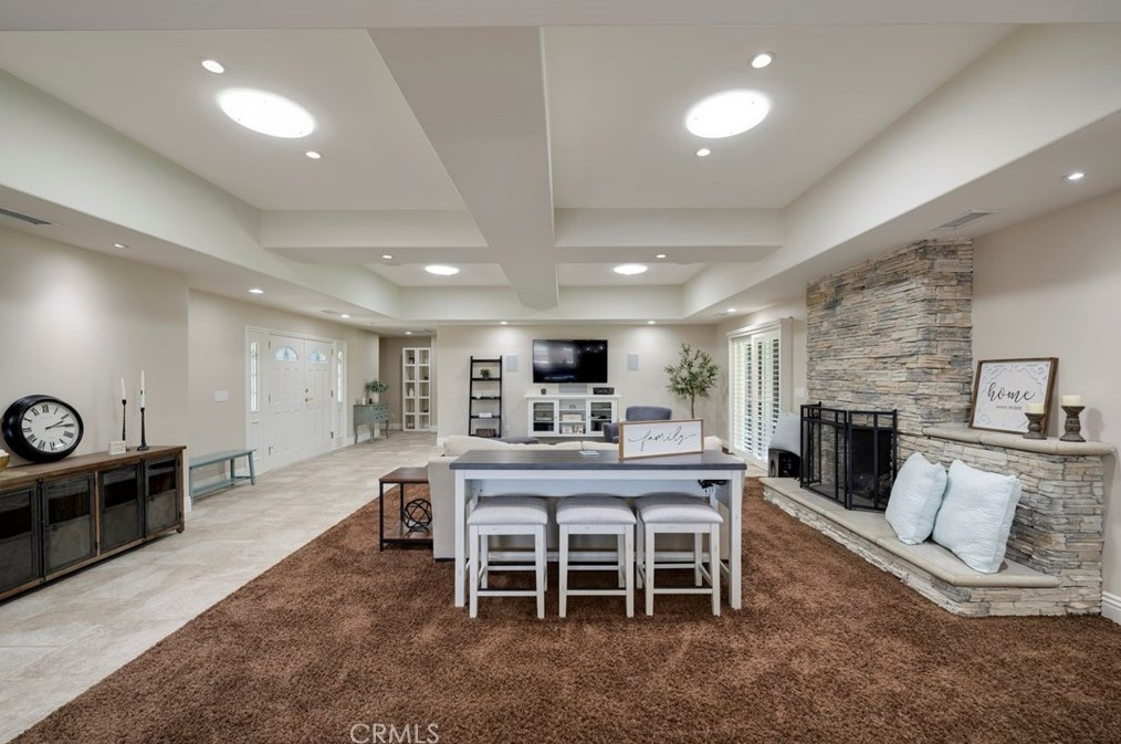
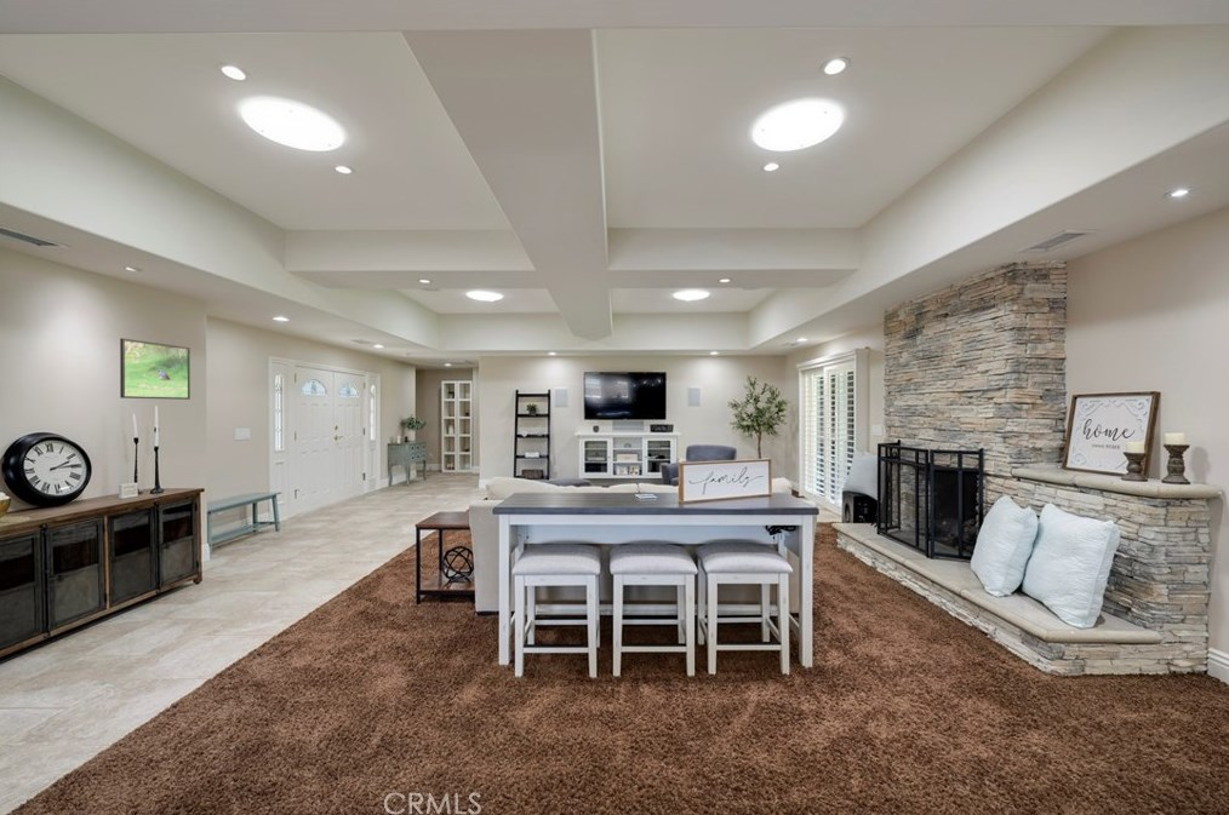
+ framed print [119,337,192,401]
